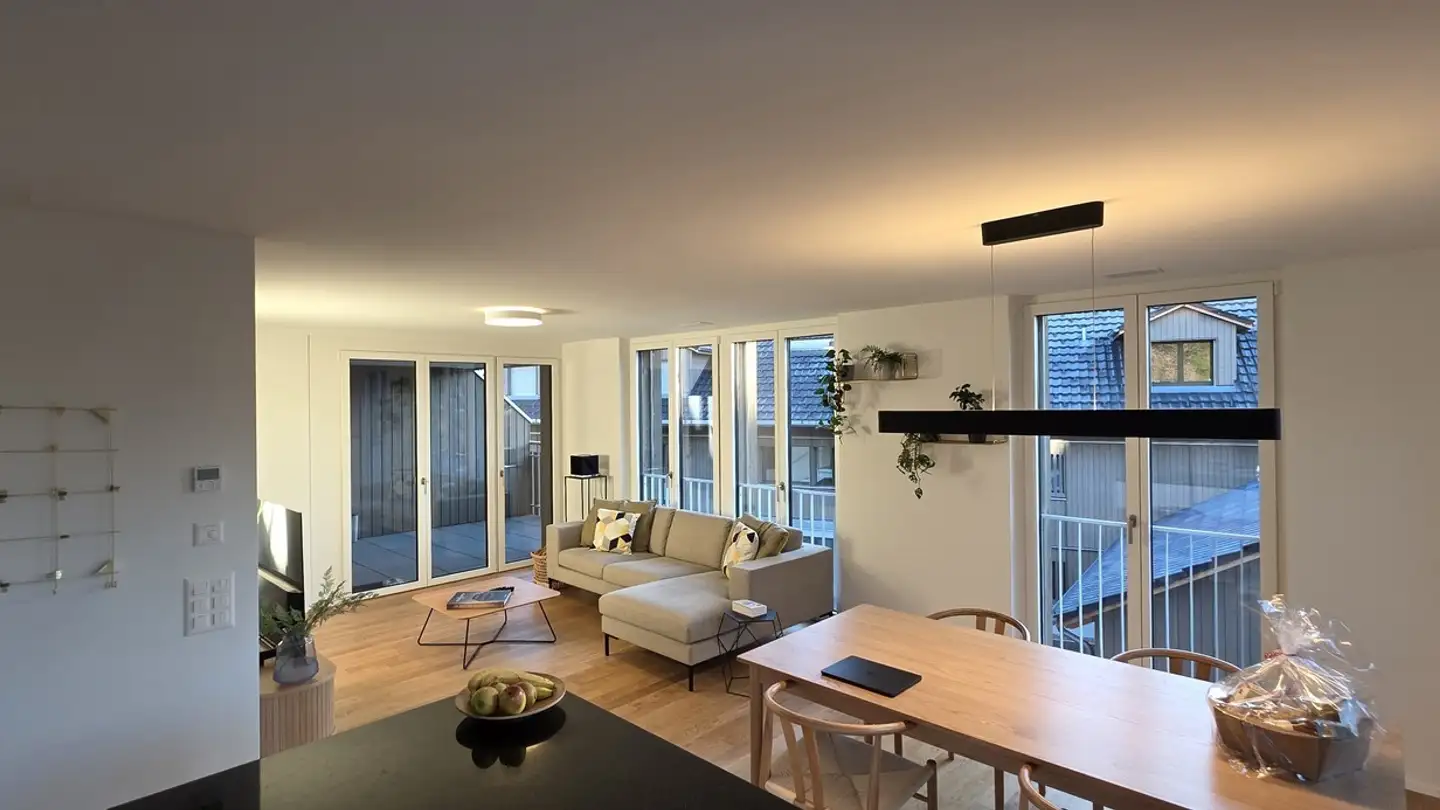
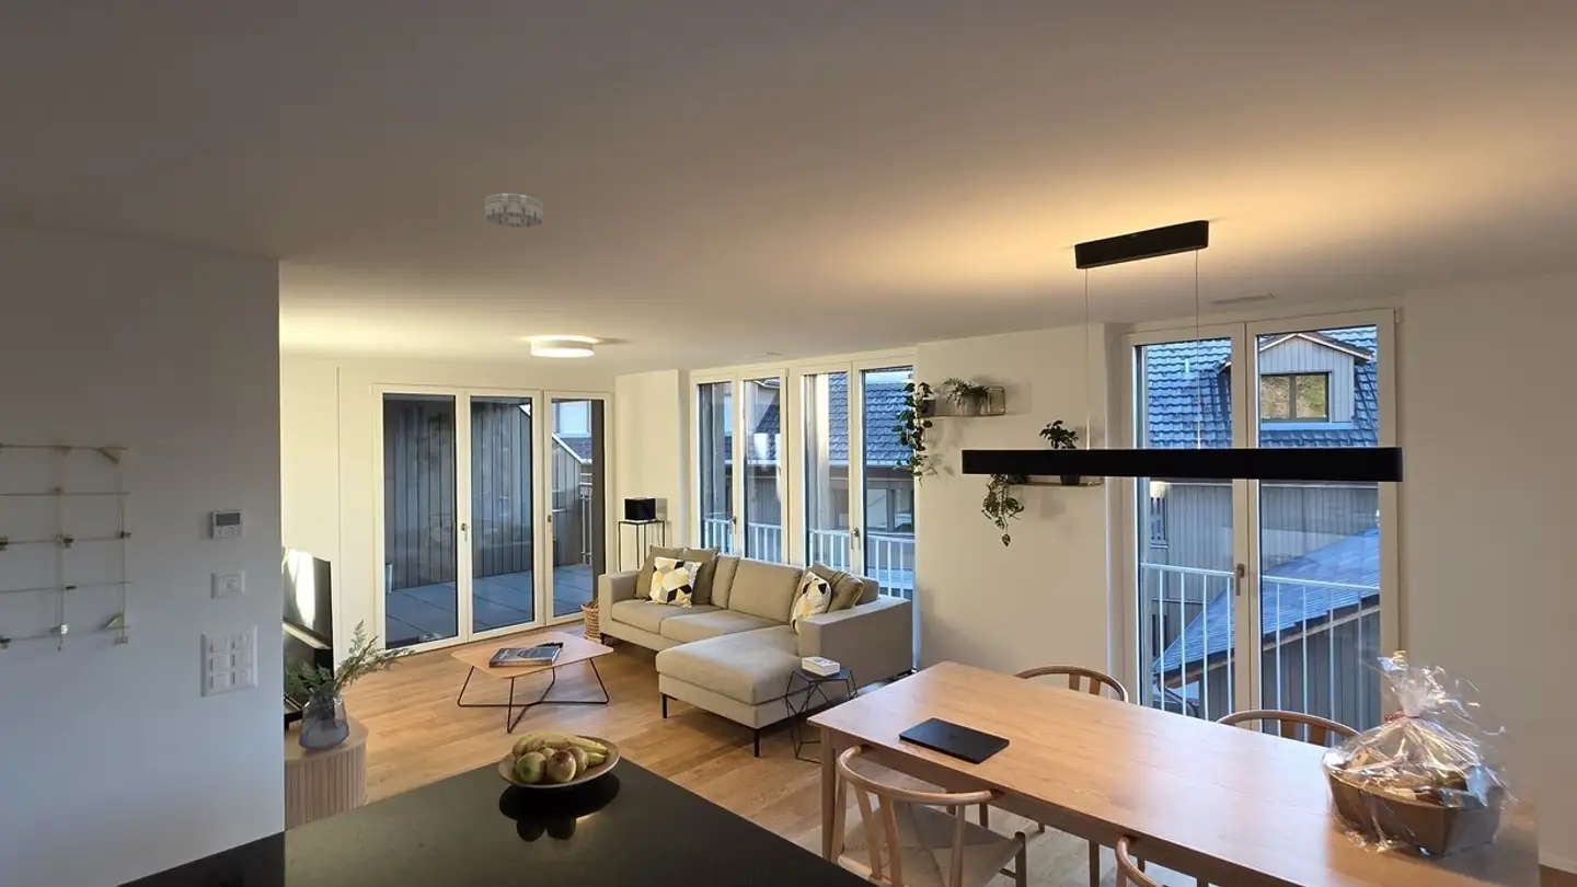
+ smoke detector [484,192,544,229]
